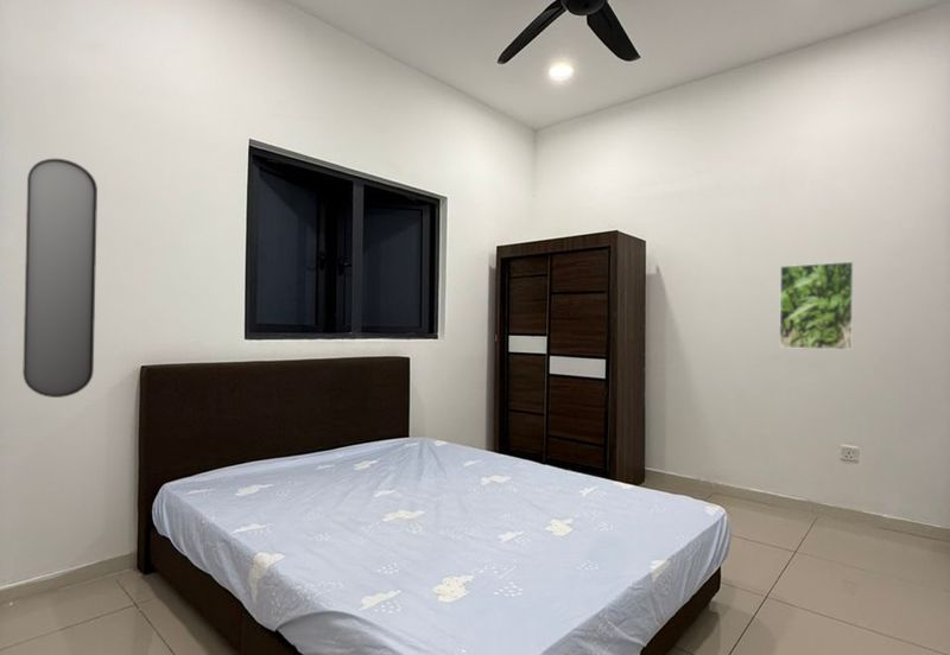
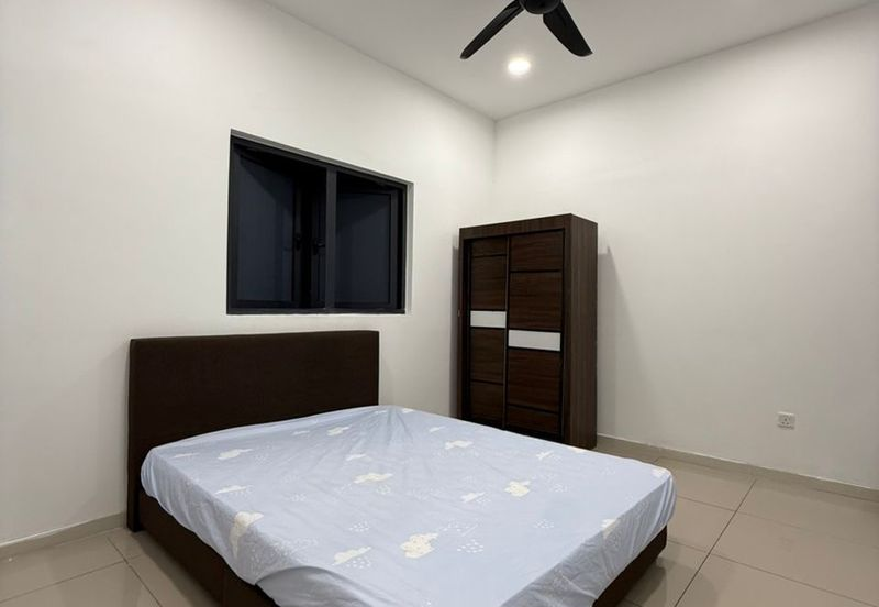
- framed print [778,260,855,351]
- home mirror [21,158,99,399]
